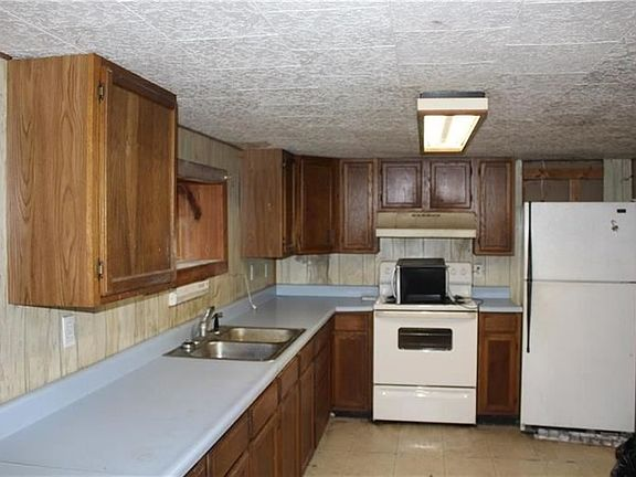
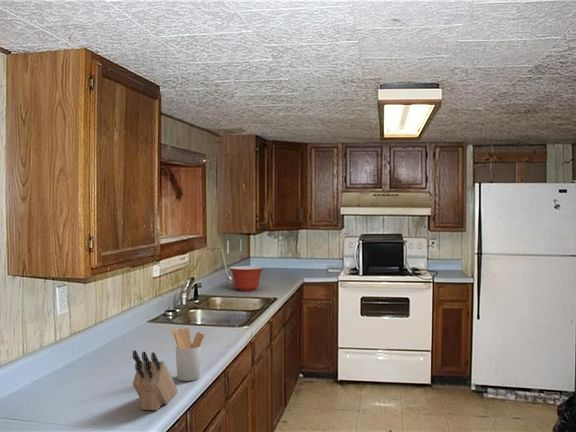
+ knife block [132,349,179,411]
+ mixing bowl [228,265,265,292]
+ utensil holder [170,327,205,382]
